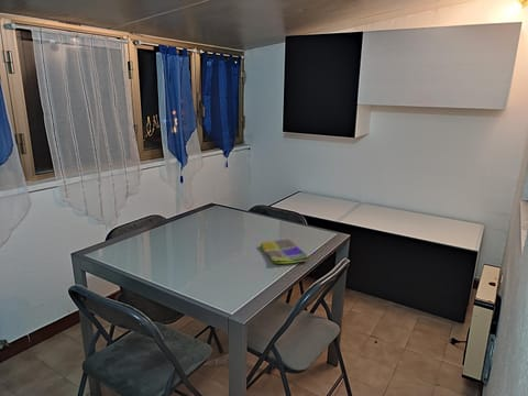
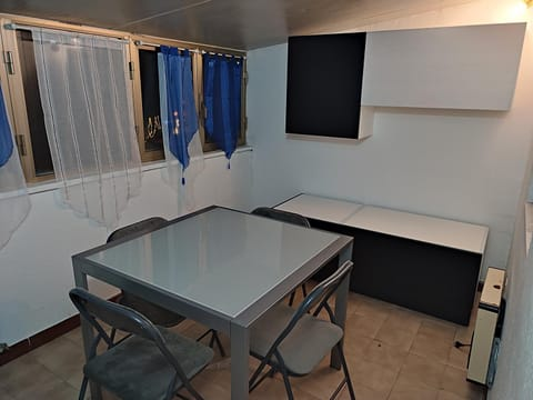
- dish towel [260,238,309,265]
